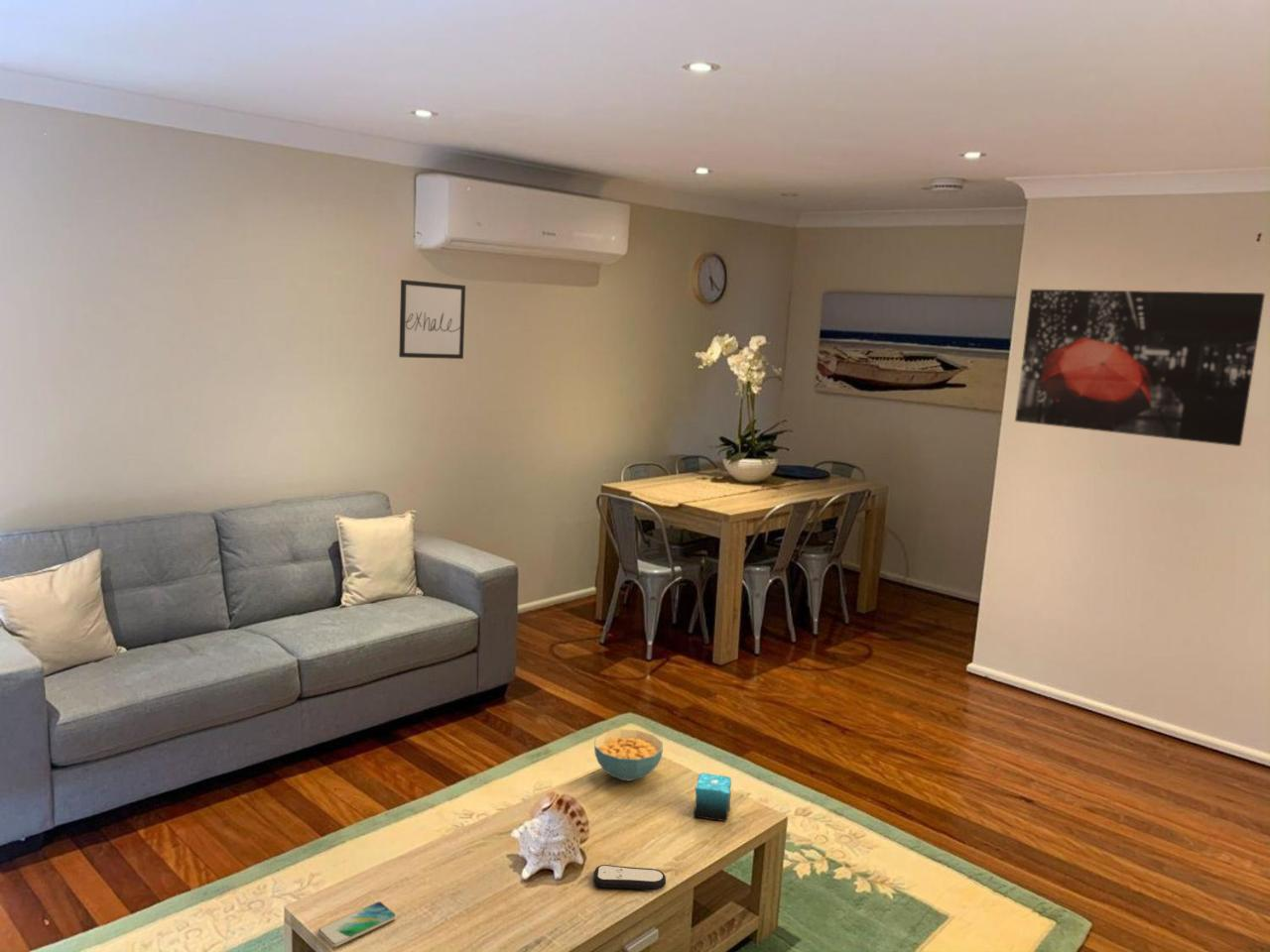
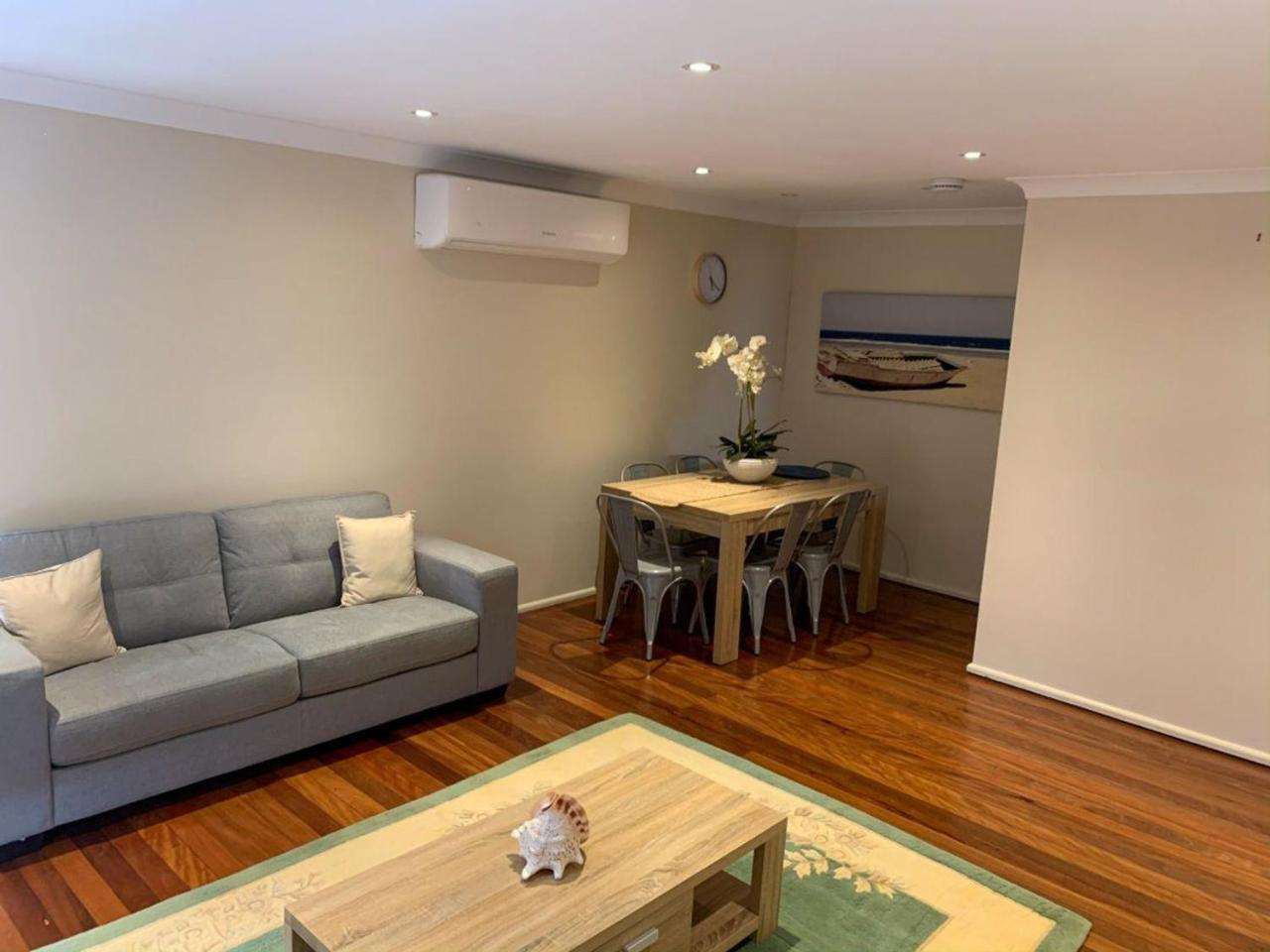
- smartphone [318,900,397,948]
- remote control [592,864,667,891]
- wall art [1014,289,1266,447]
- cereal bowl [593,729,664,781]
- wall art [398,279,466,360]
- candle [693,772,732,822]
